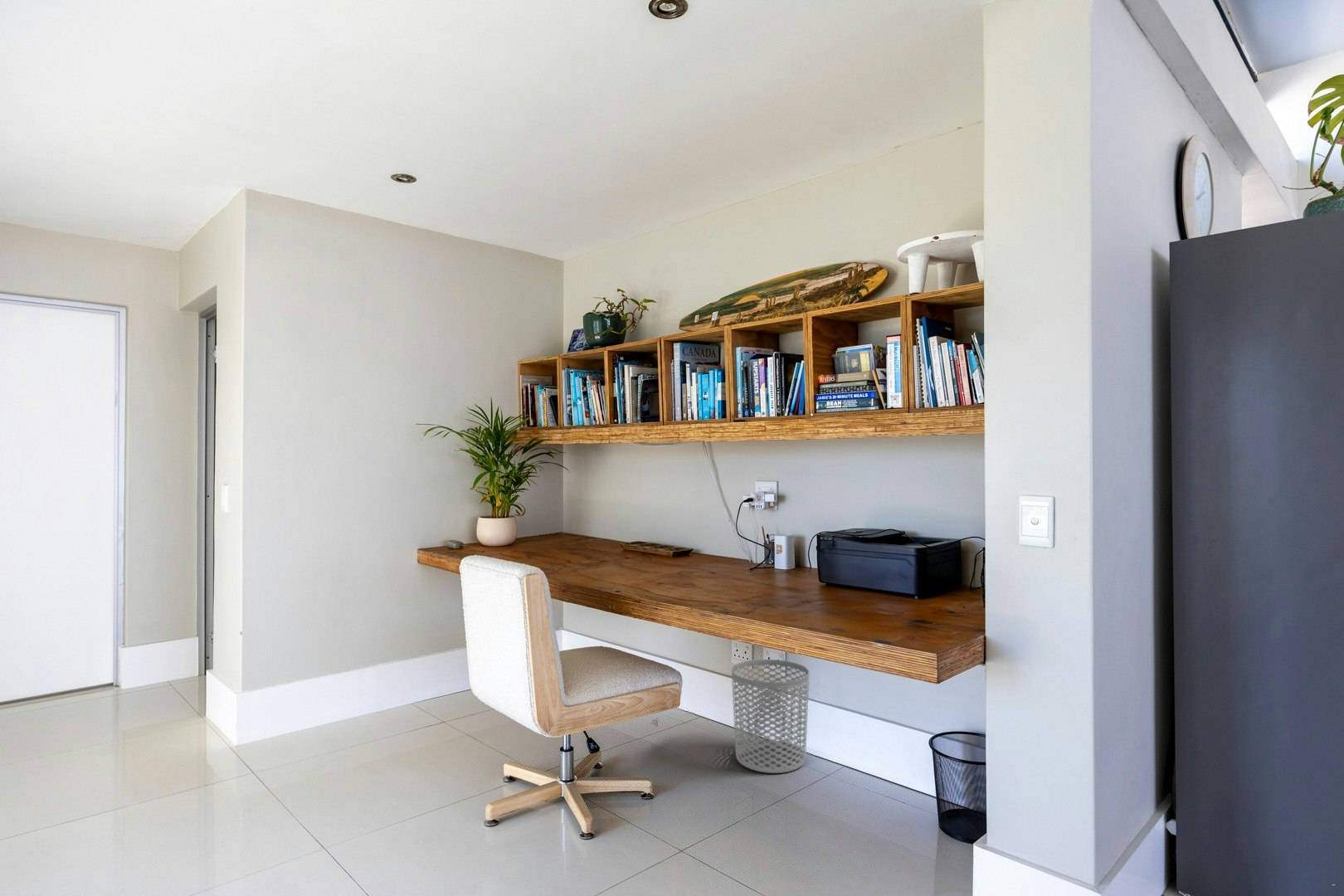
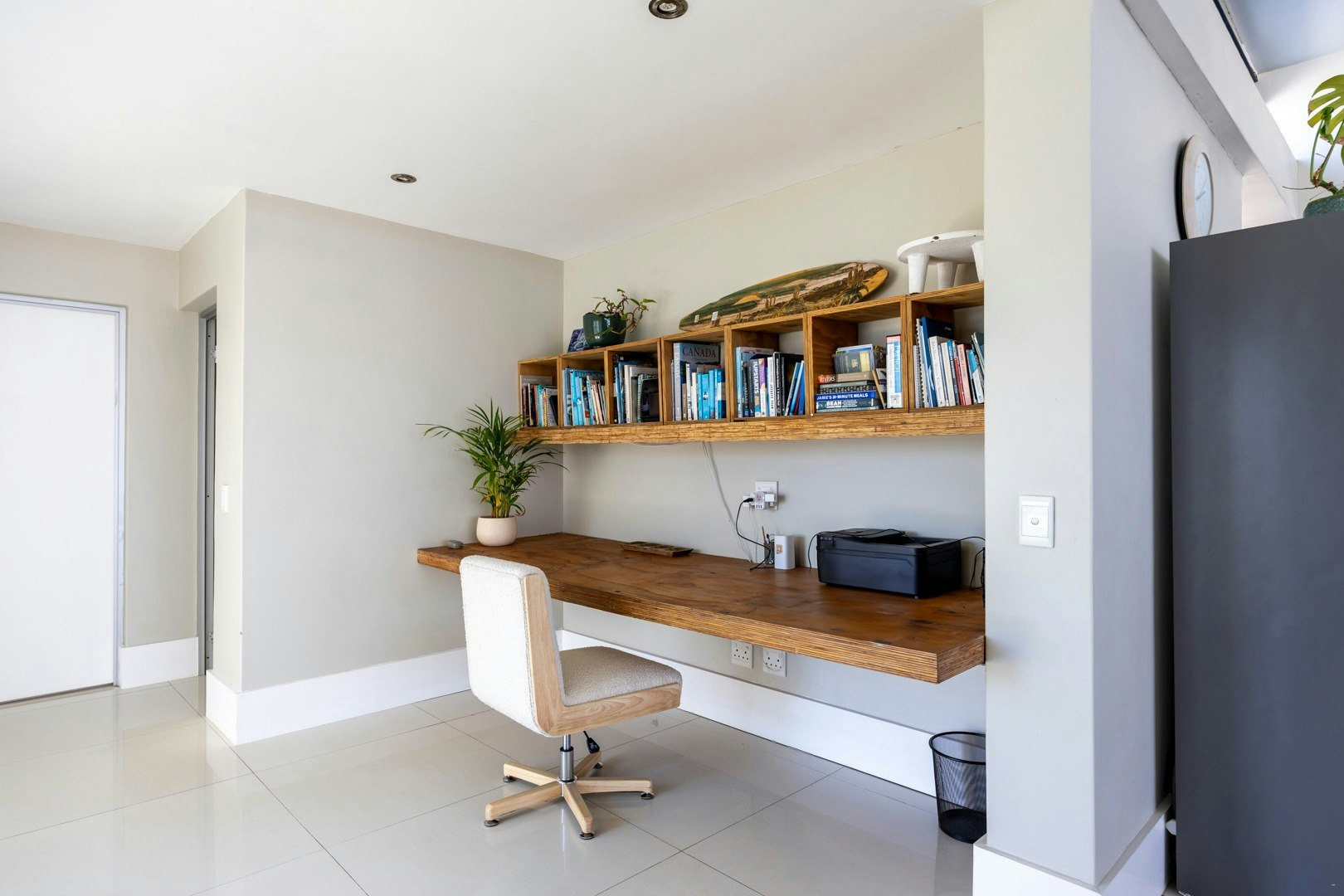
- waste bin [731,659,810,774]
